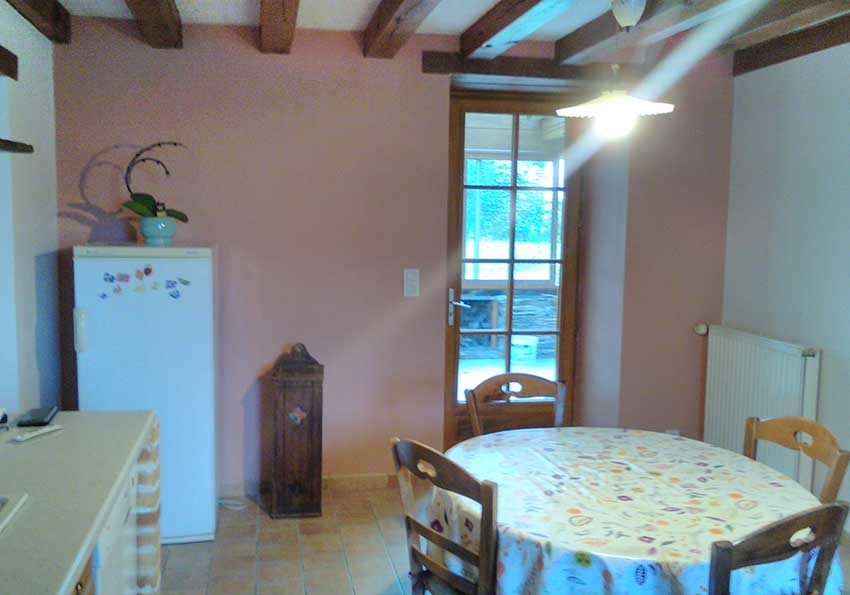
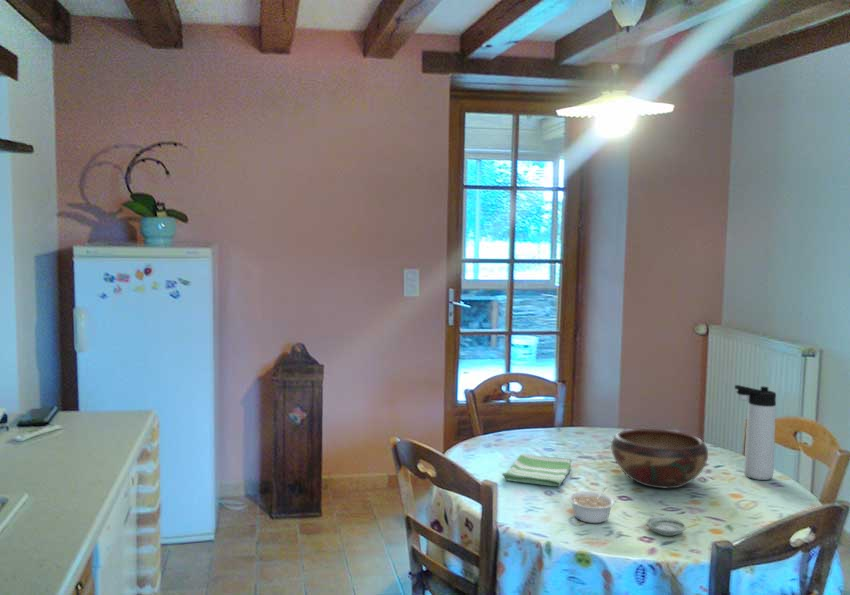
+ legume [567,486,616,524]
+ dish towel [501,453,573,487]
+ saucer [645,515,687,537]
+ thermos bottle [734,384,777,481]
+ decorative bowl [610,428,709,490]
